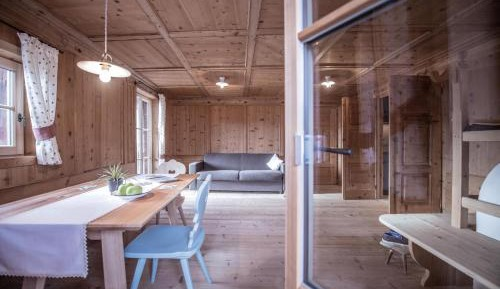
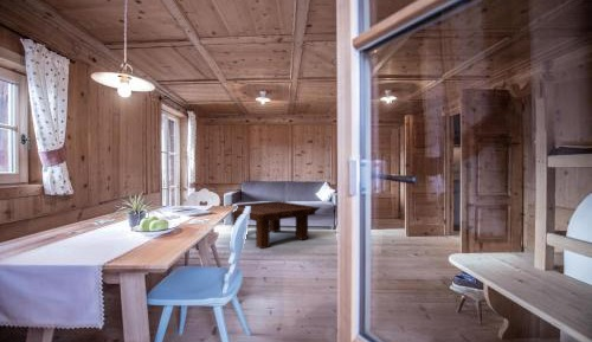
+ coffee table [227,200,321,250]
